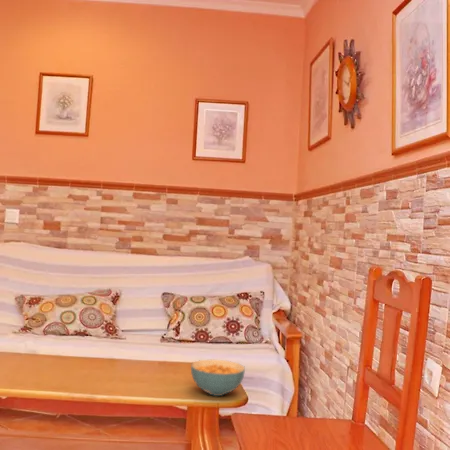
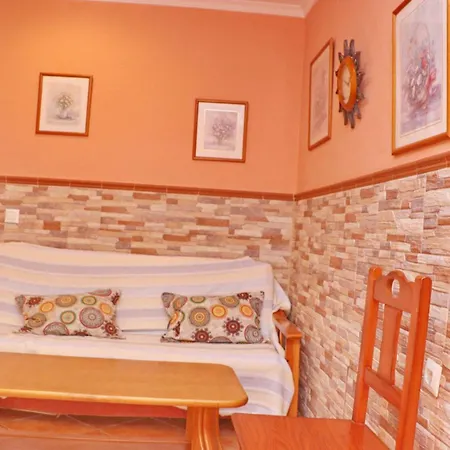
- cereal bowl [190,358,246,397]
